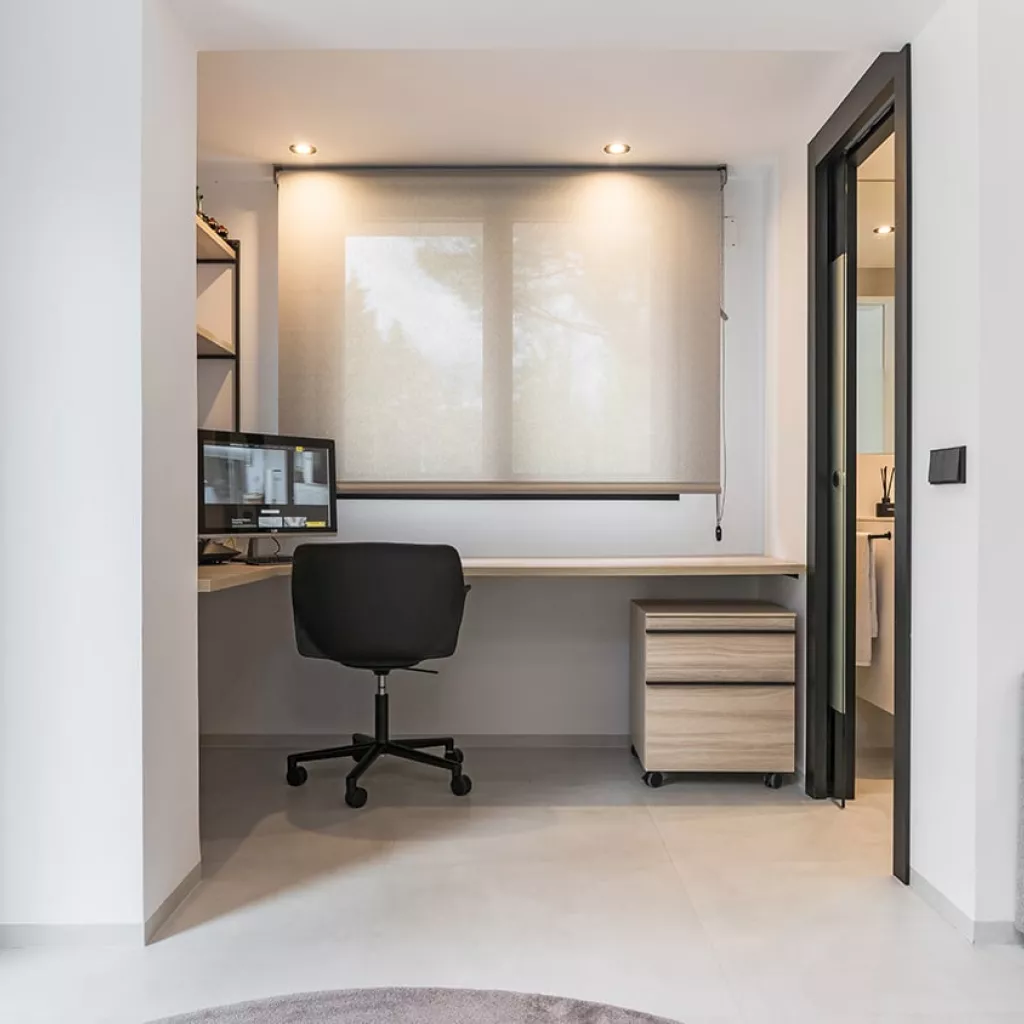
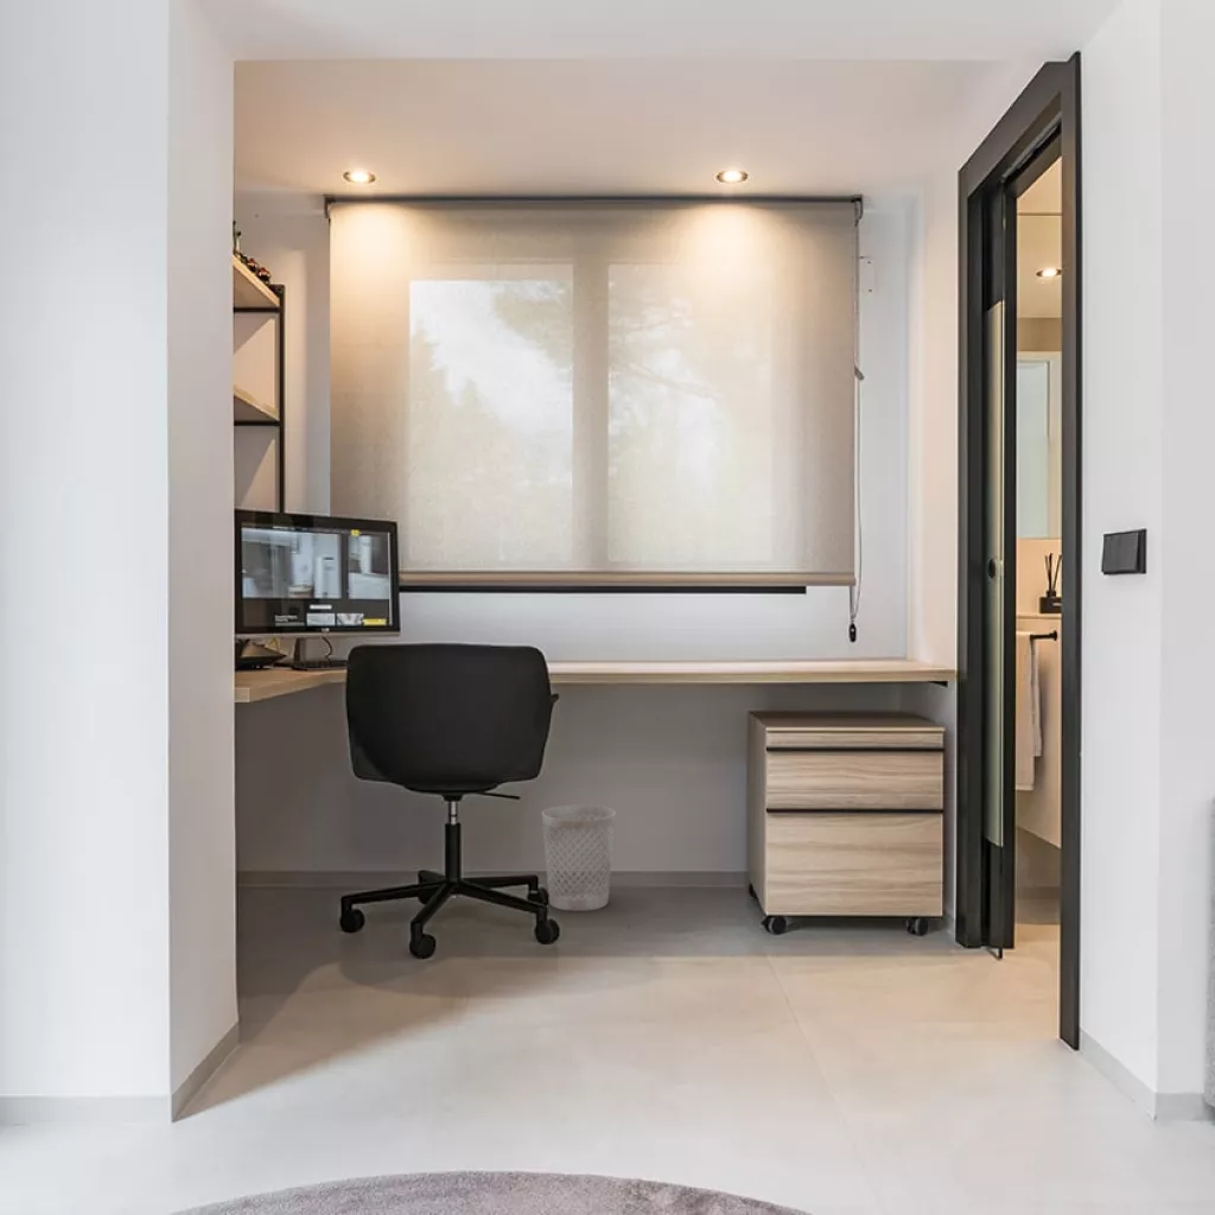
+ wastebasket [541,804,617,912]
